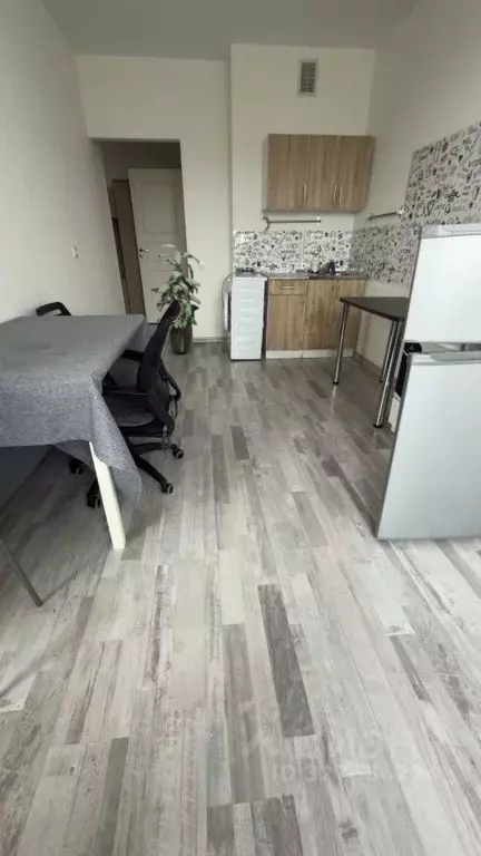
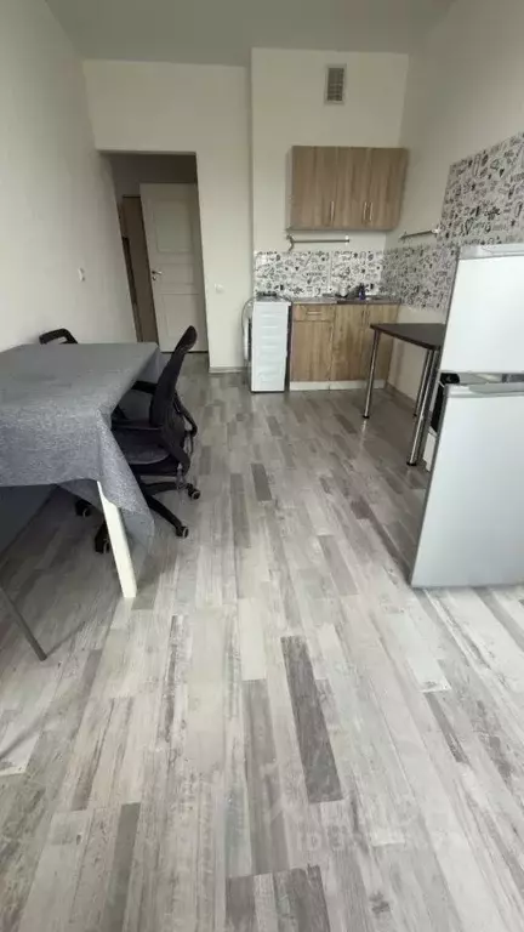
- indoor plant [148,243,202,353]
